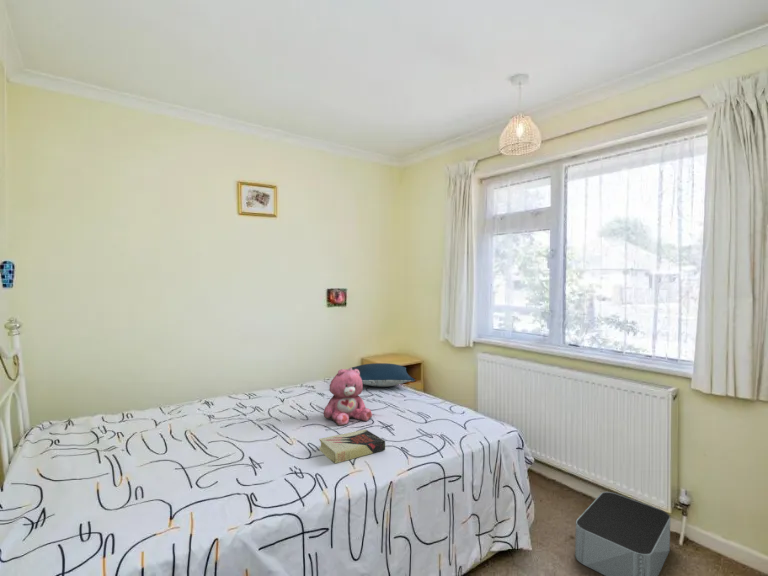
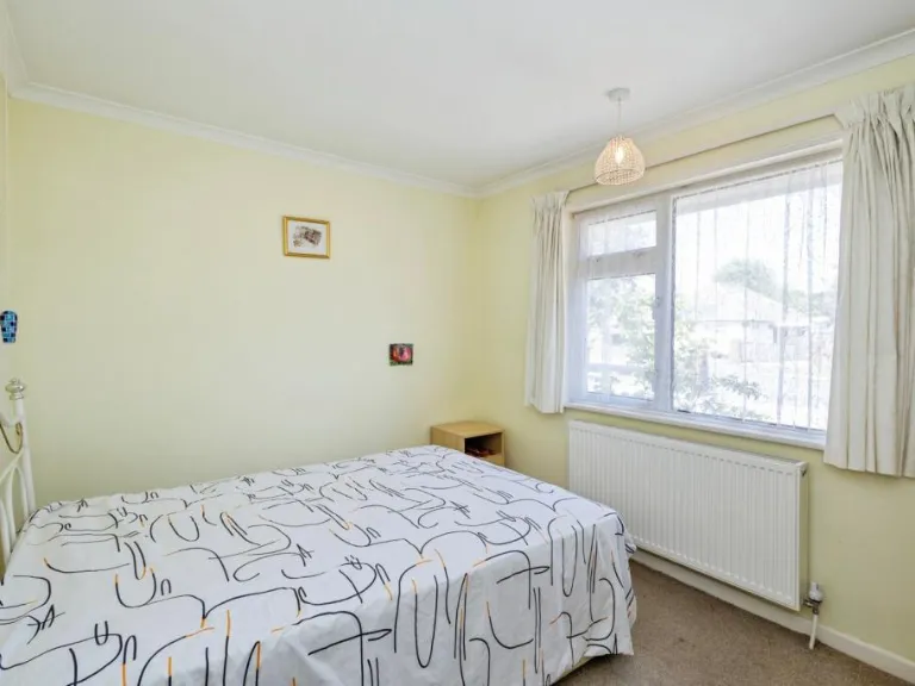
- book [318,429,386,464]
- pillow [350,362,416,388]
- storage bin [574,491,671,576]
- teddy bear [323,367,373,426]
